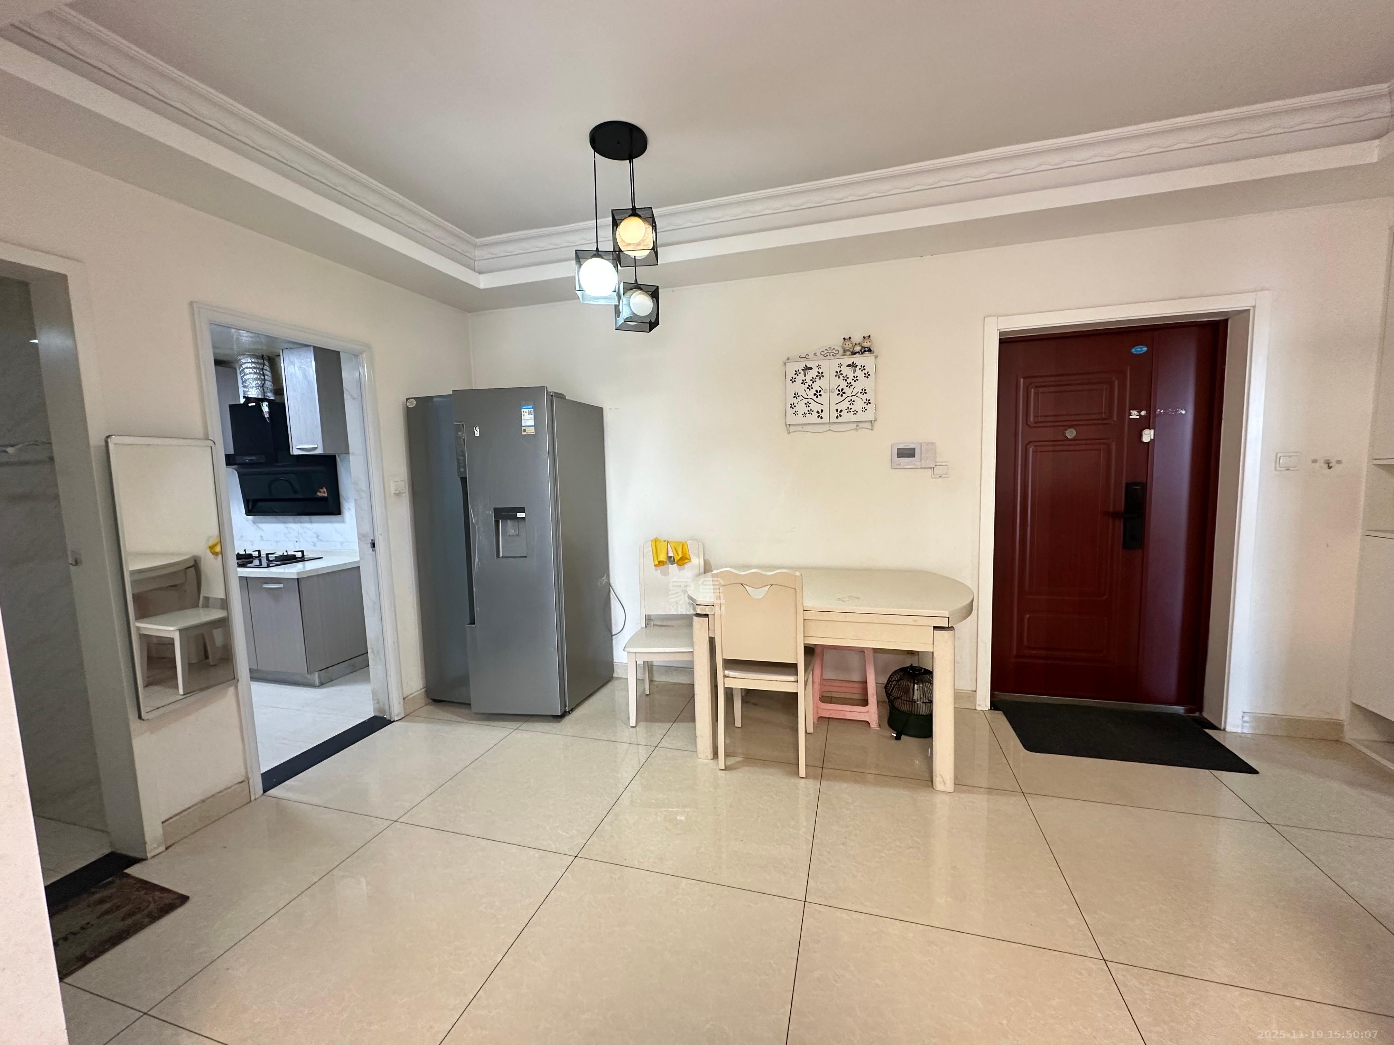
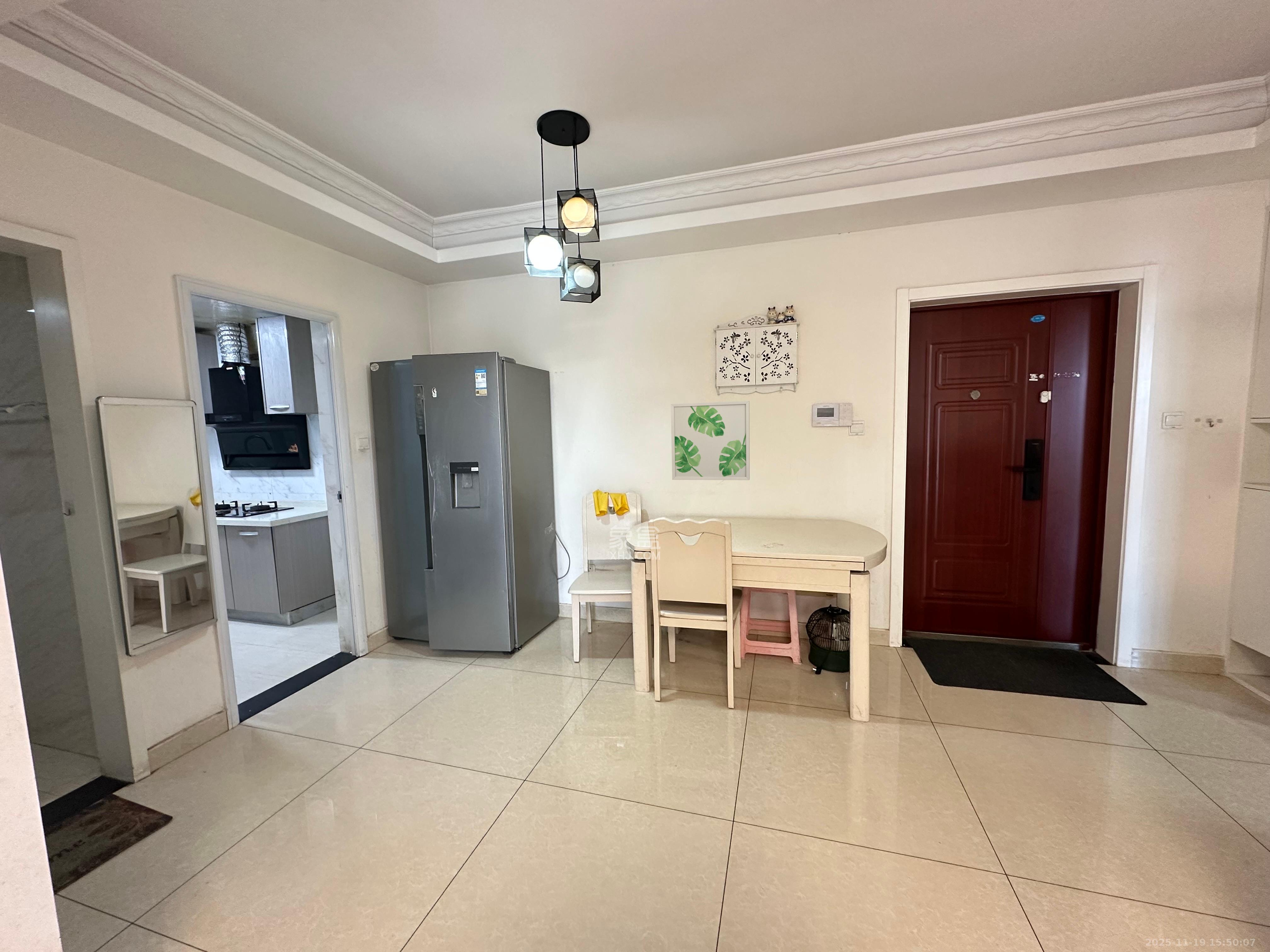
+ wall art [671,400,750,480]
